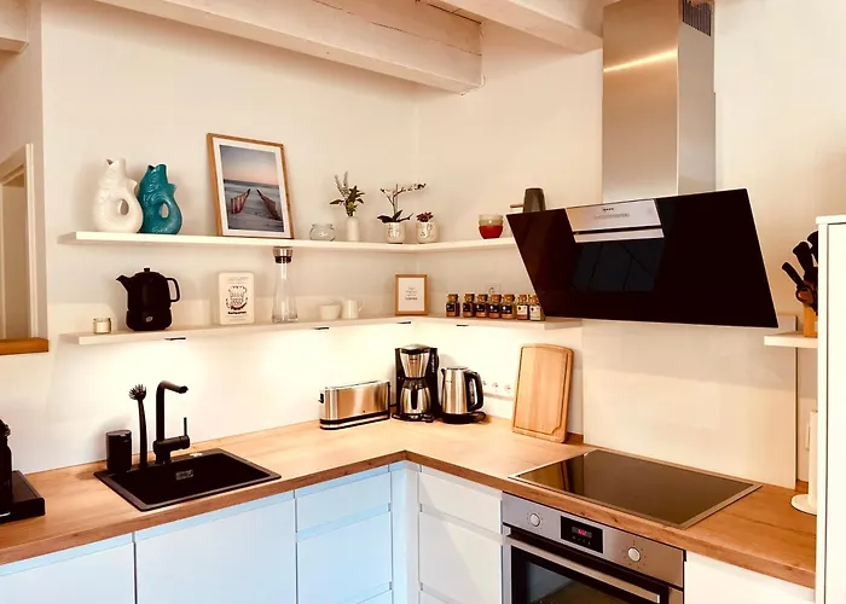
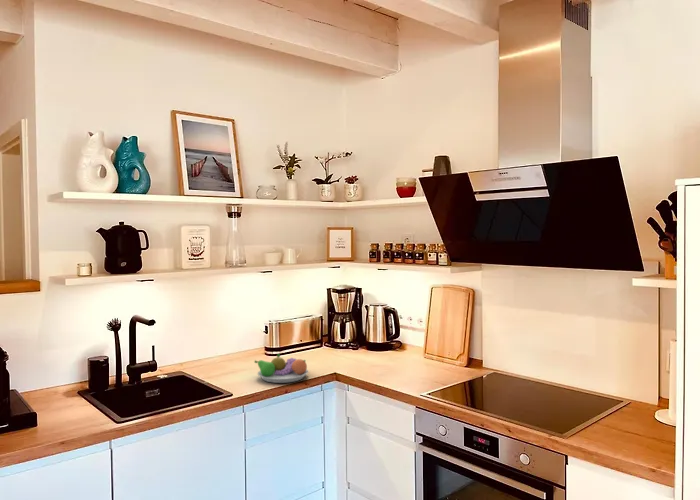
+ fruit bowl [253,353,309,384]
